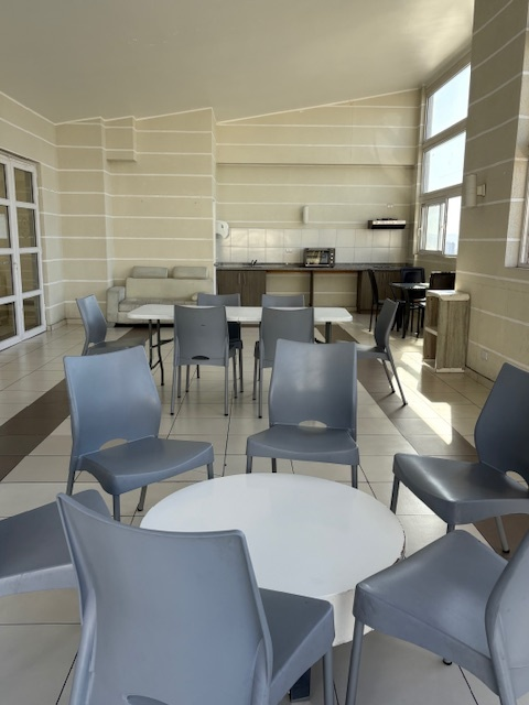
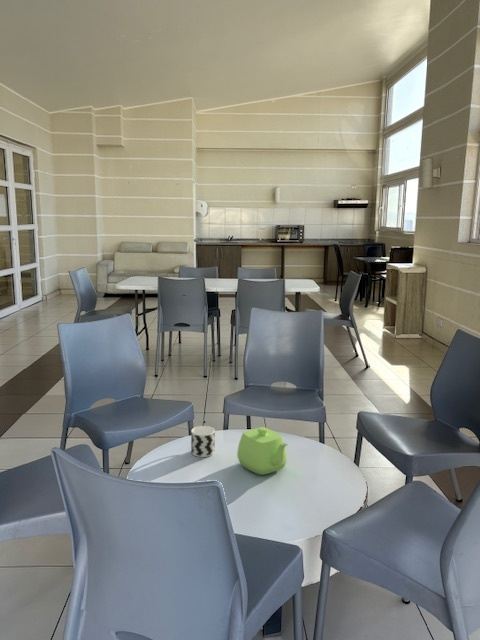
+ cup [190,425,216,458]
+ teapot [236,426,289,476]
